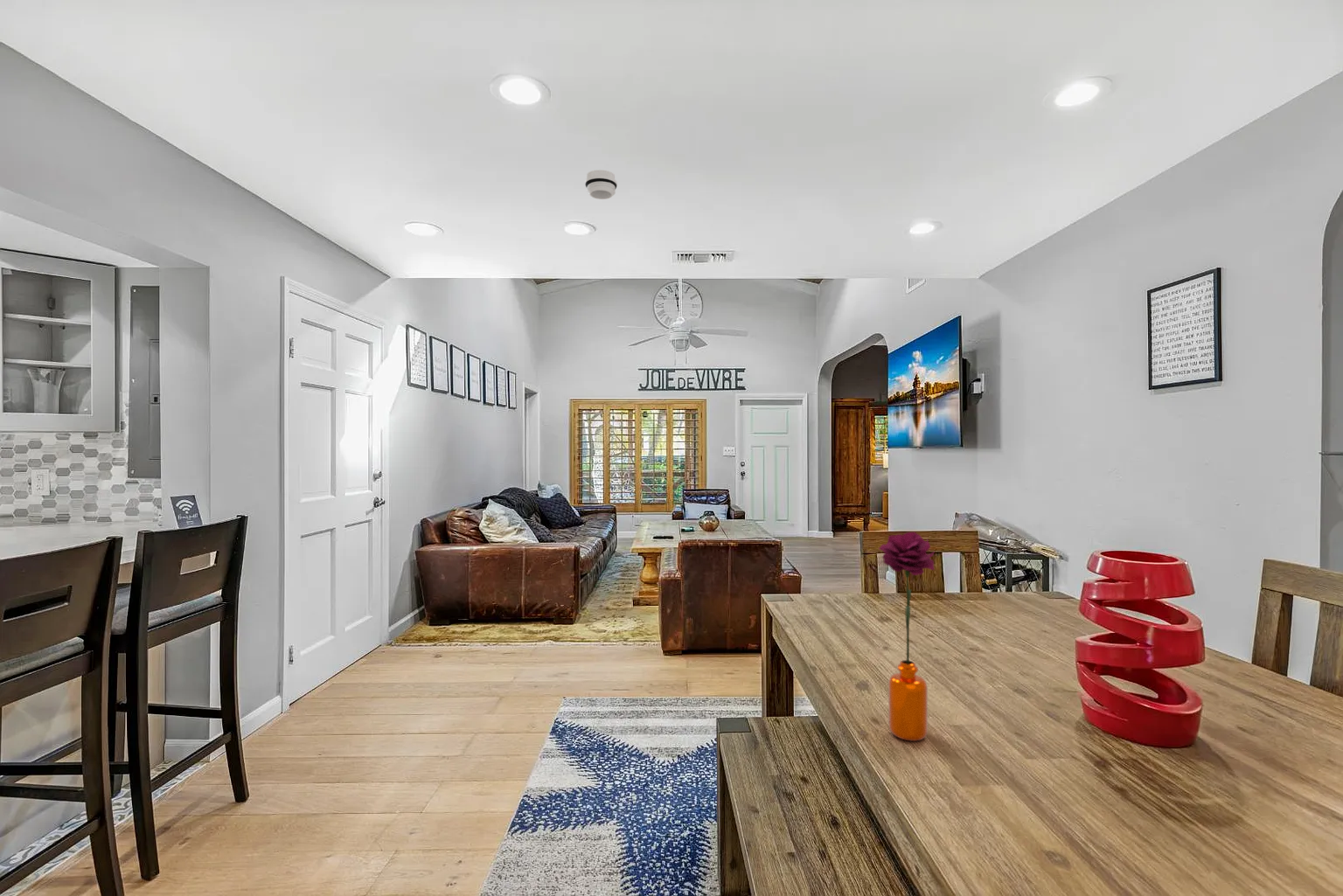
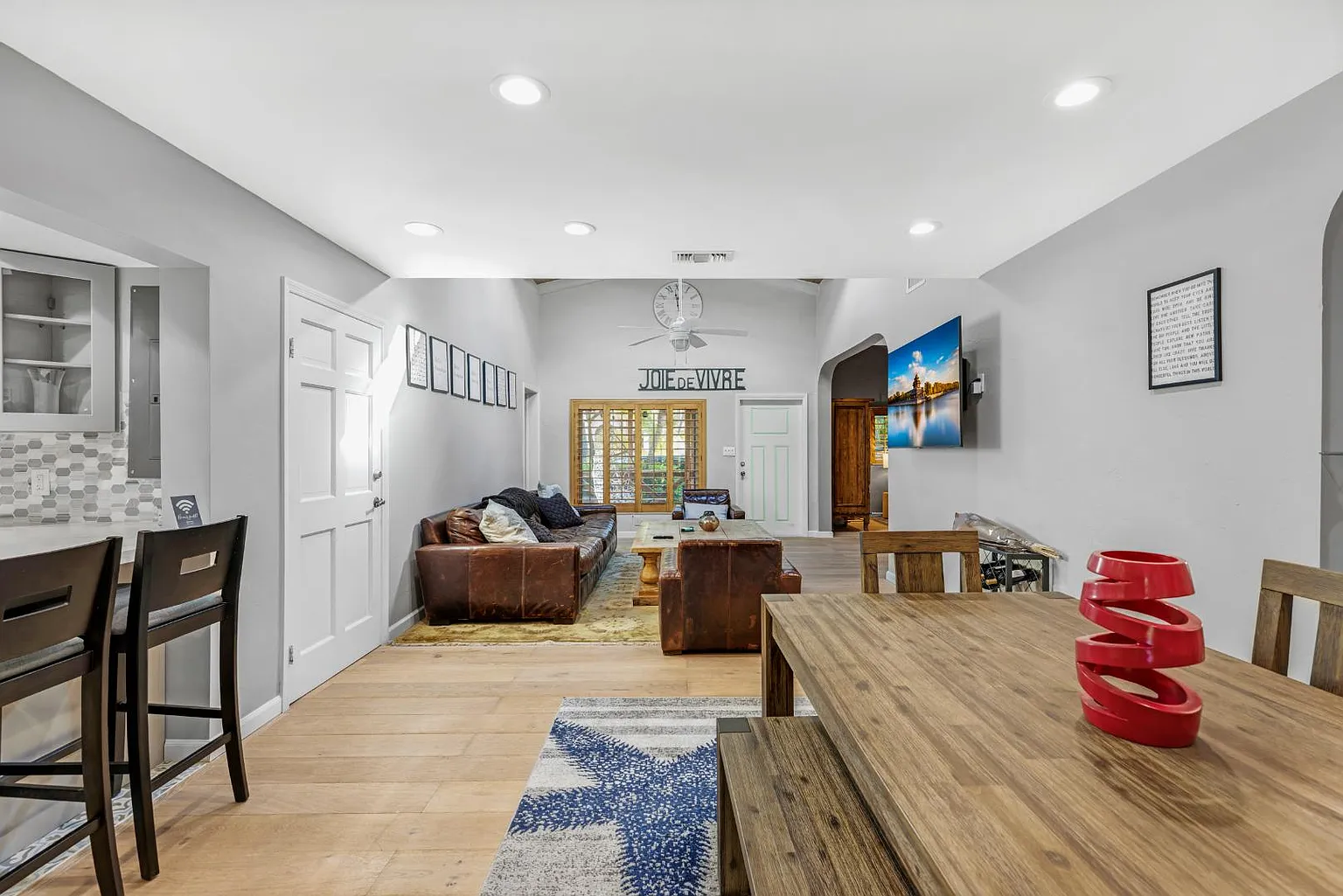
- smoke detector [584,170,618,200]
- flower [878,531,936,742]
